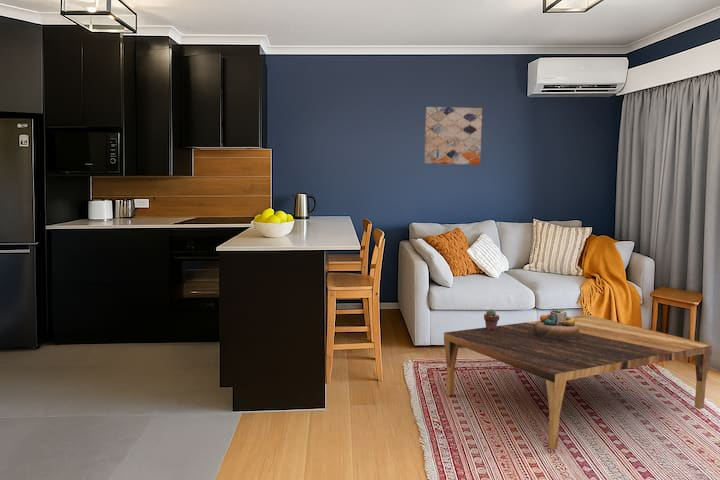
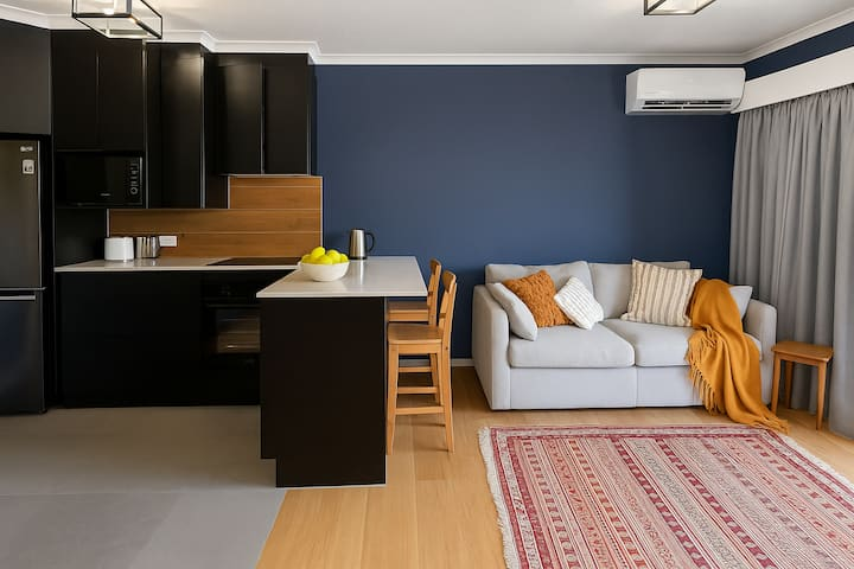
- coffee table [443,314,713,451]
- decorative bowl [534,308,579,340]
- potted succulent [483,308,500,330]
- wall art [423,106,483,166]
